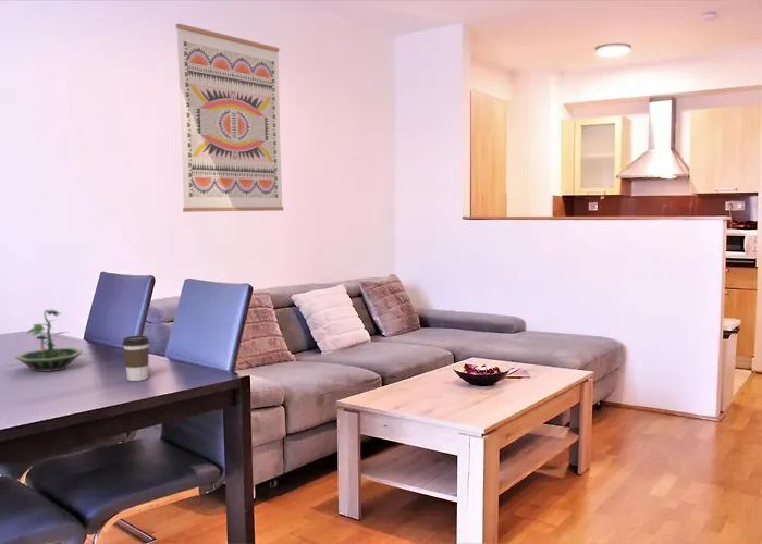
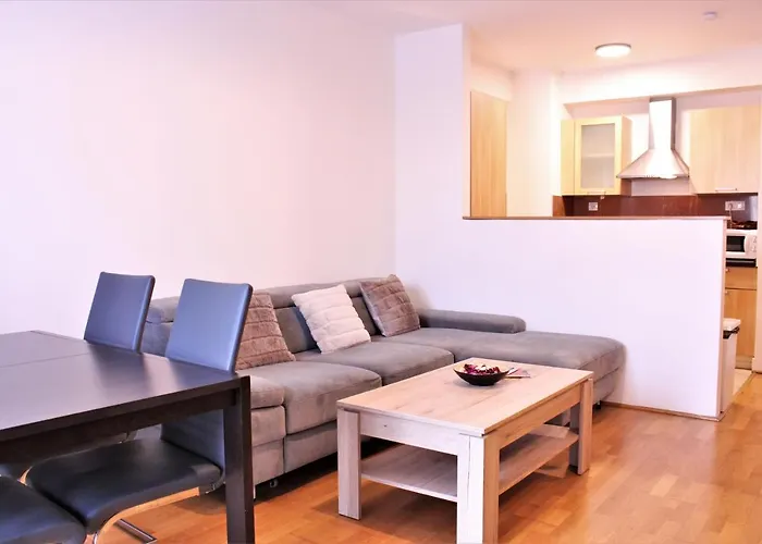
- wall art [175,23,284,213]
- terrarium [13,309,85,373]
- coffee cup [122,335,150,382]
